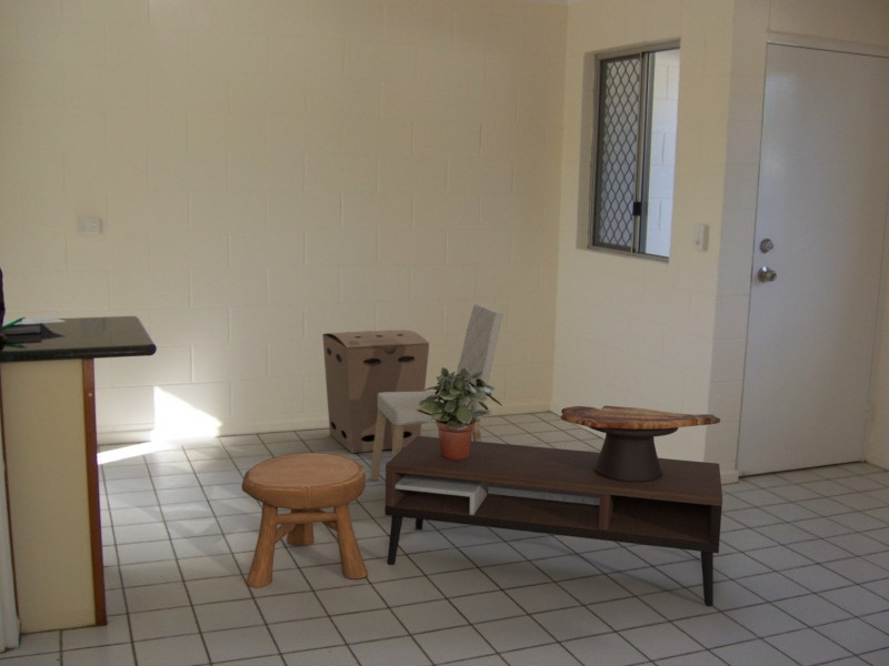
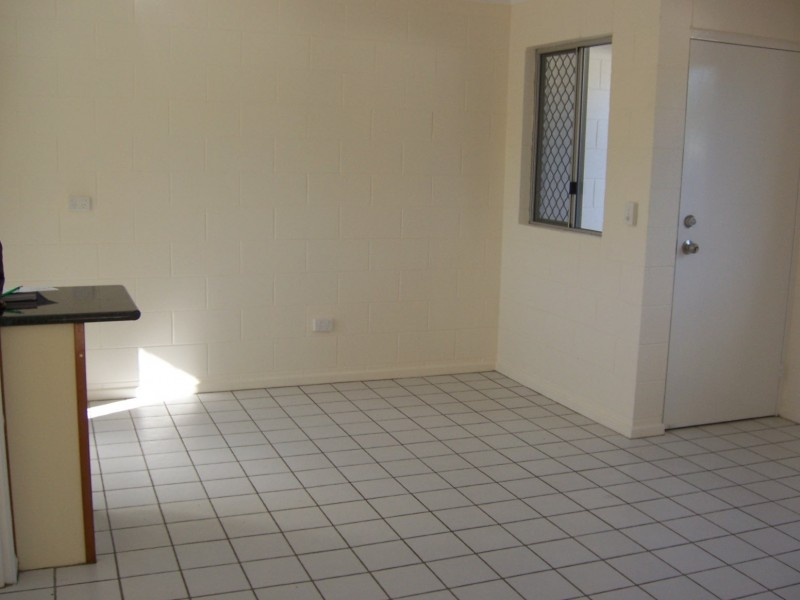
- coffee table [384,435,723,607]
- stool [241,452,369,588]
- dining chair [369,303,505,482]
- cardboard box [321,329,430,454]
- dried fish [560,405,721,482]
- potted plant [417,366,503,460]
